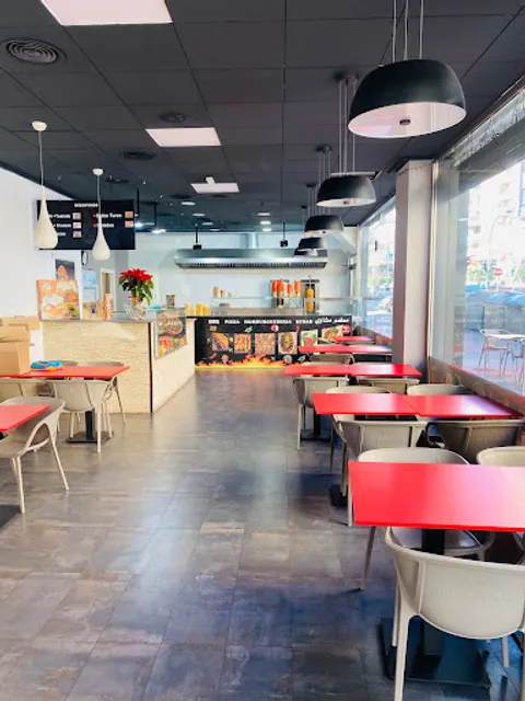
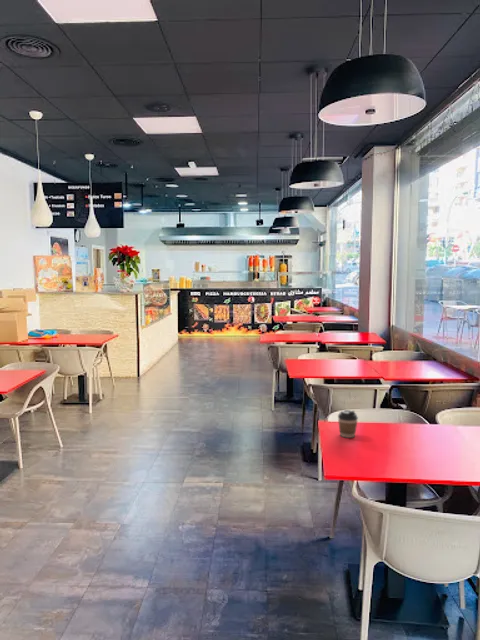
+ coffee cup [337,409,359,439]
